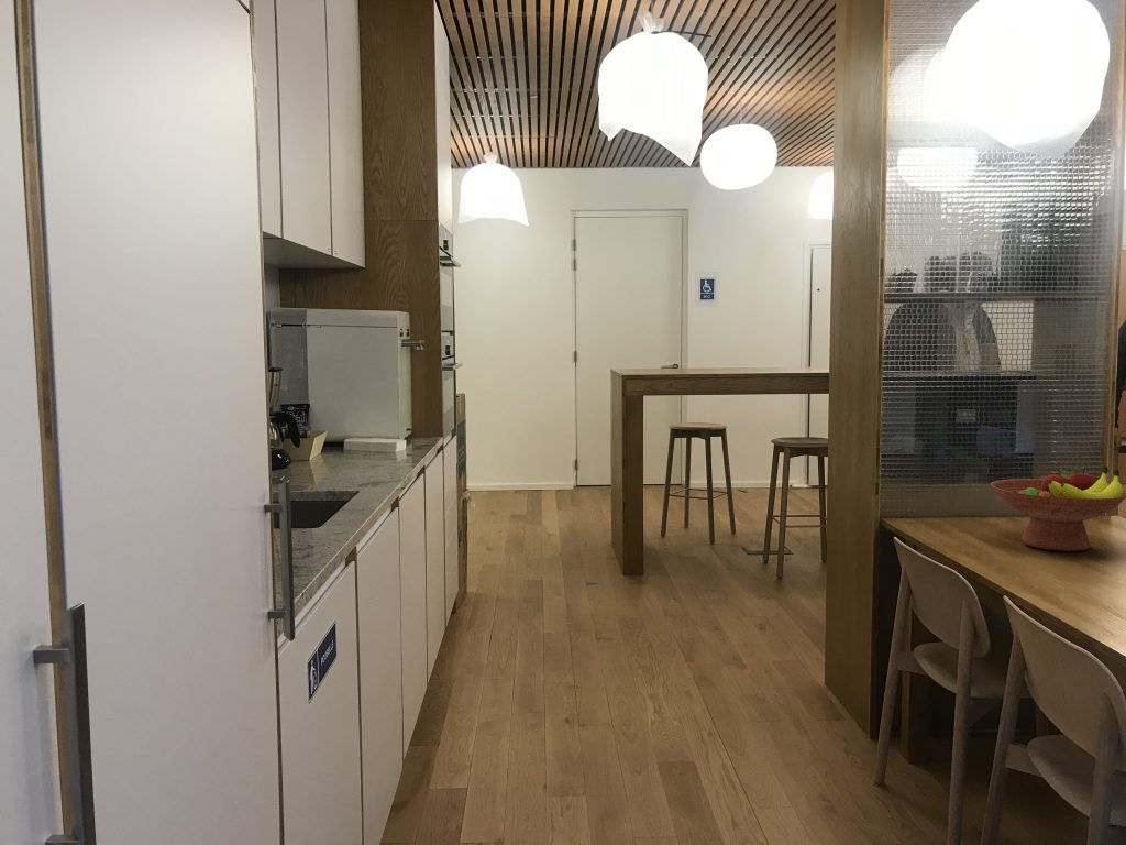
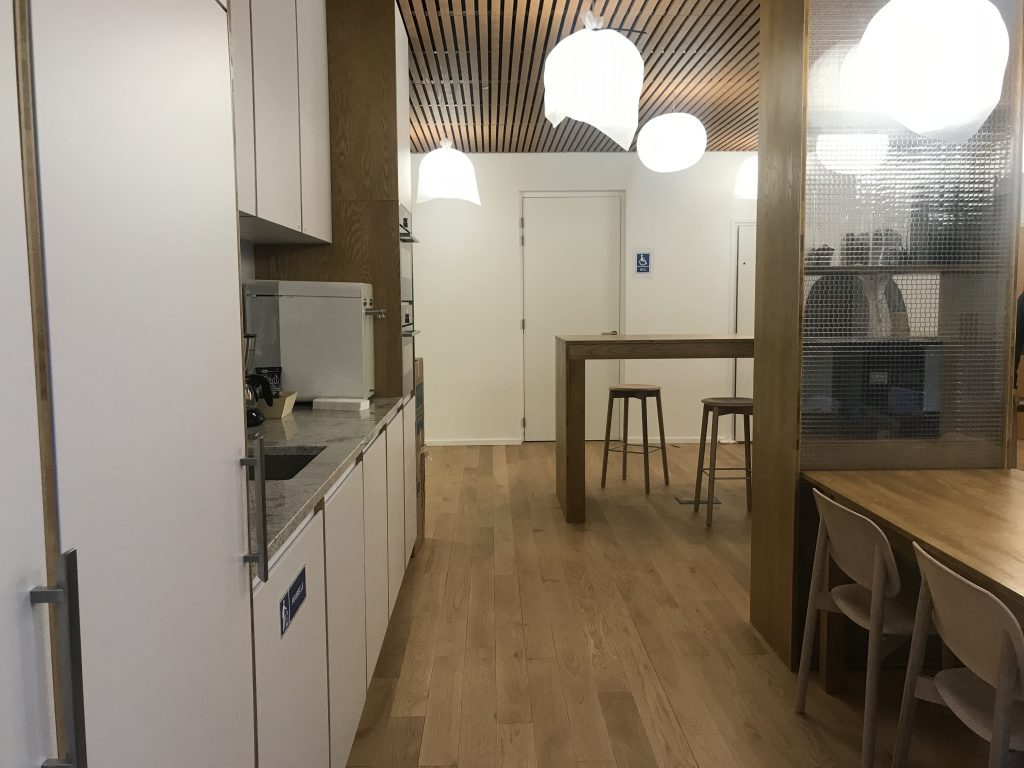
- fruit bowl [990,465,1126,552]
